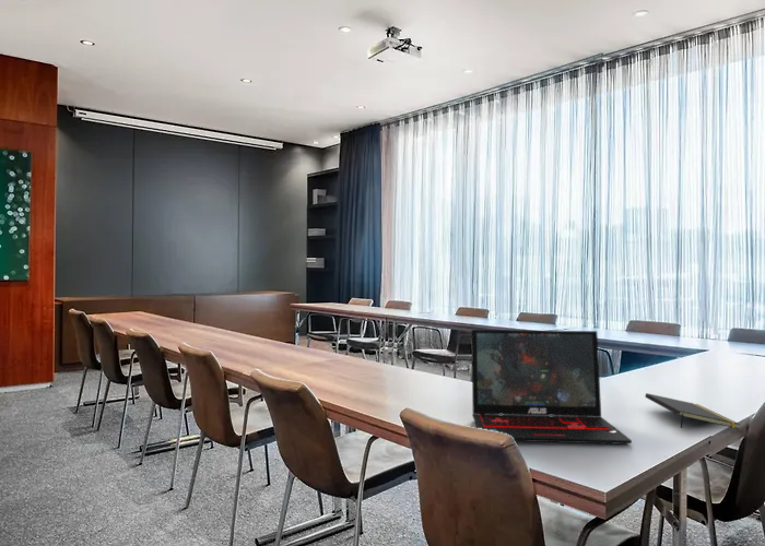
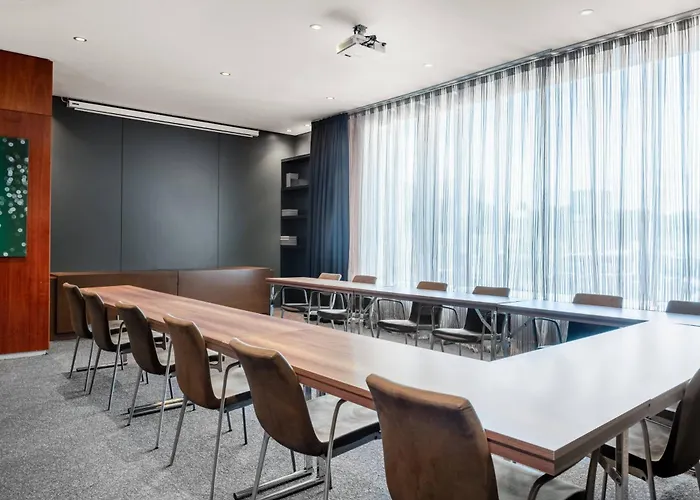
- notepad [645,392,741,430]
- laptop [471,329,633,446]
